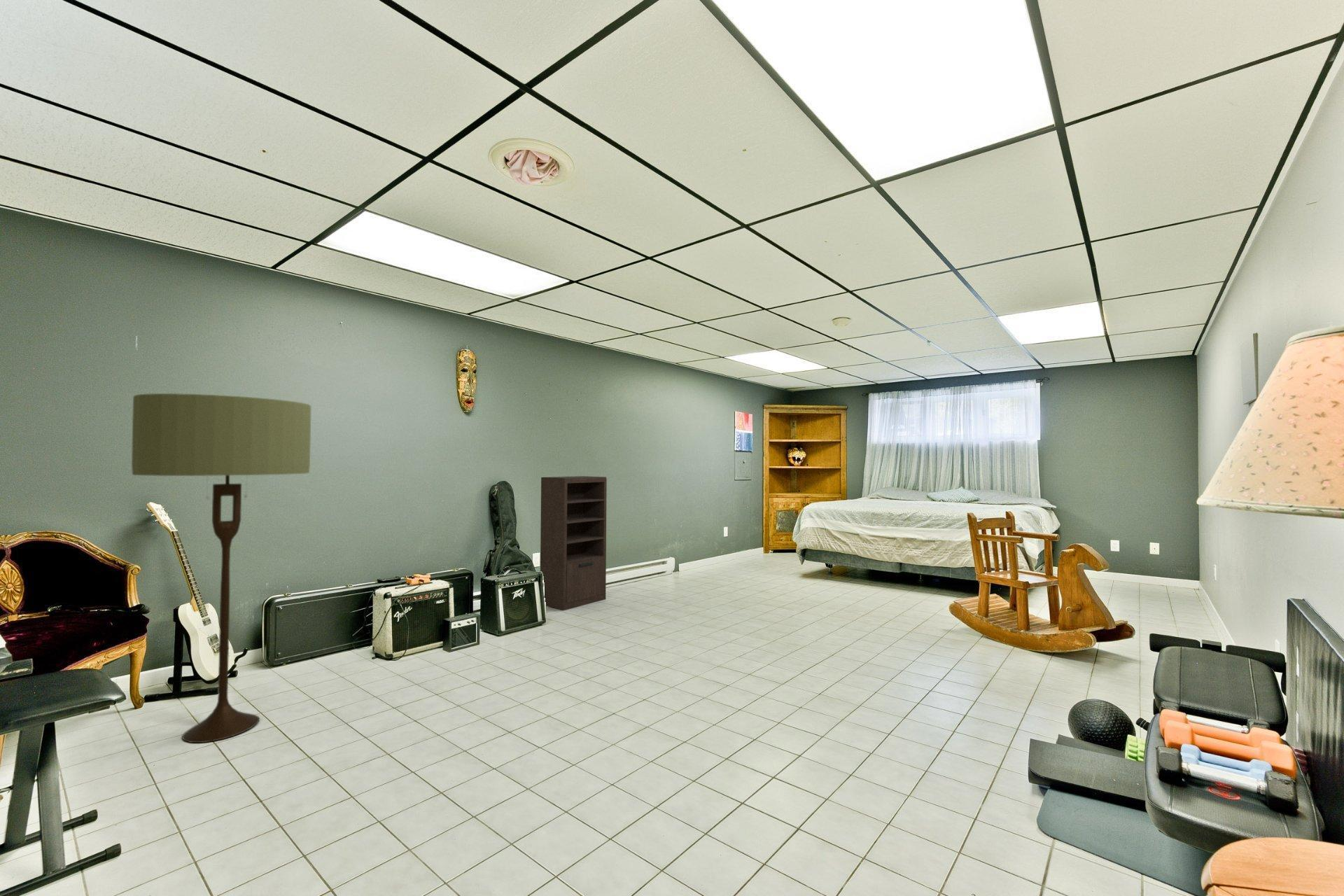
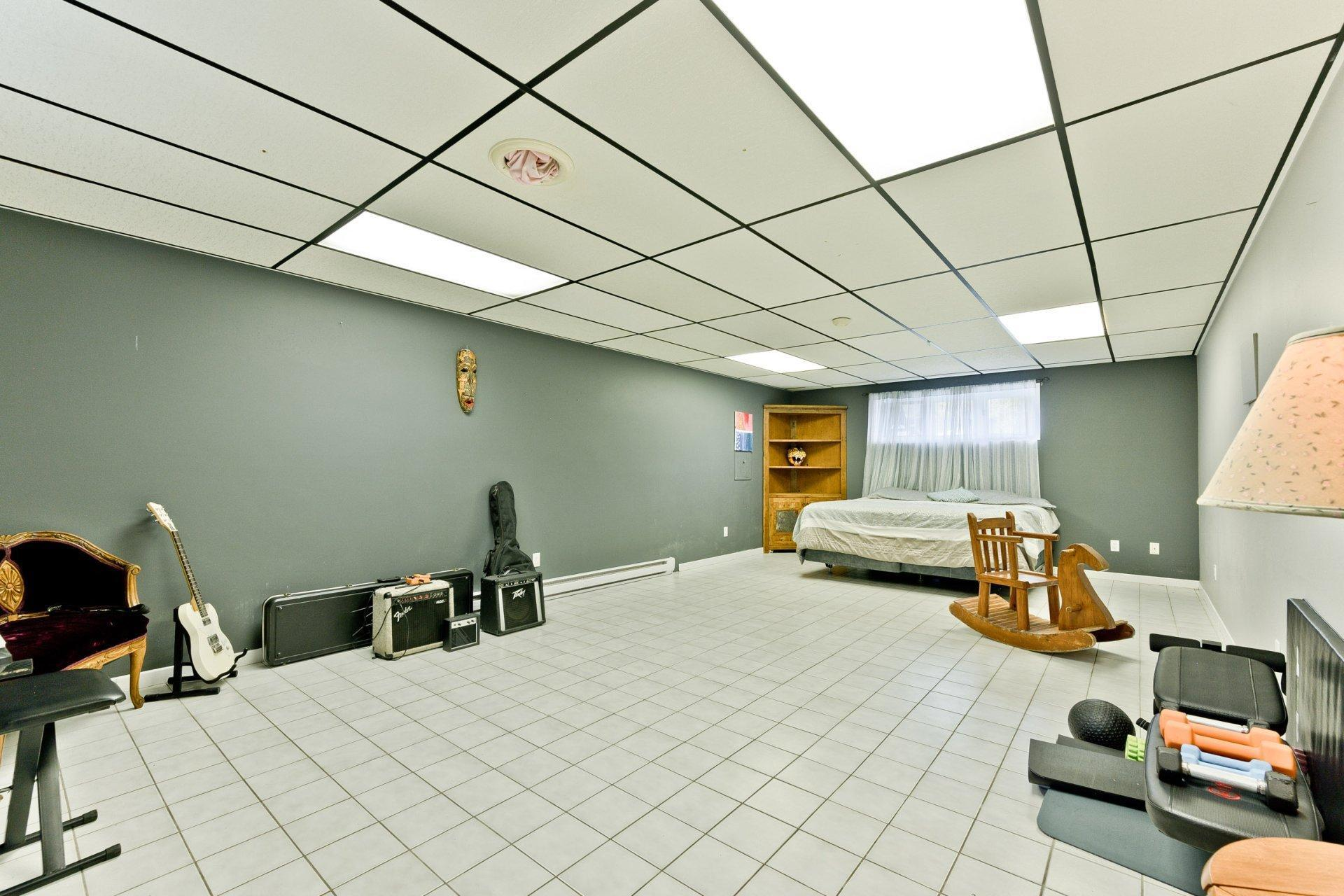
- shelving unit [540,475,608,611]
- floor lamp [131,393,311,743]
